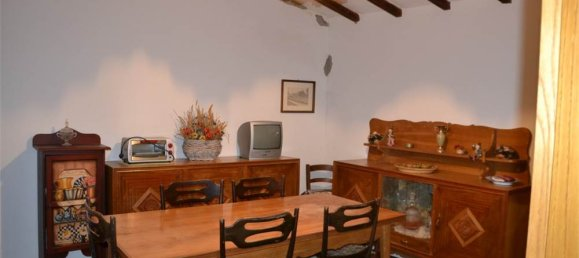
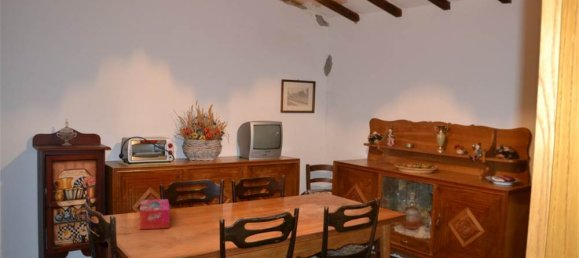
+ tissue box [139,198,171,230]
